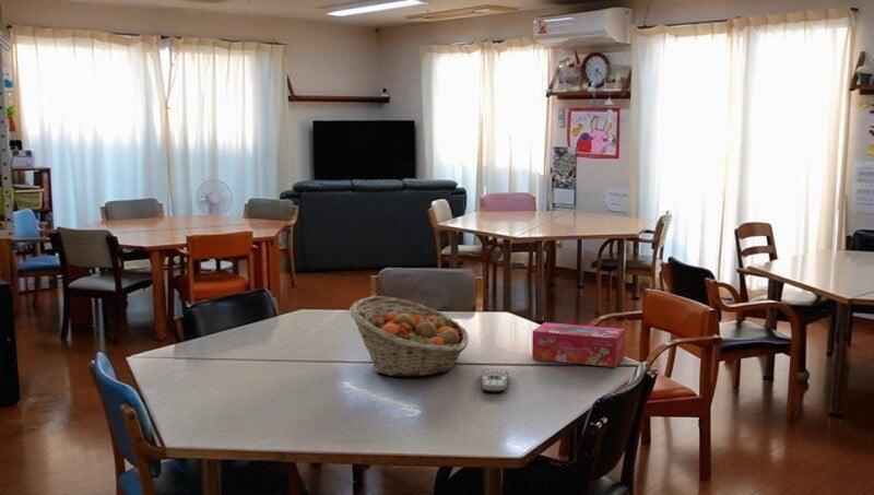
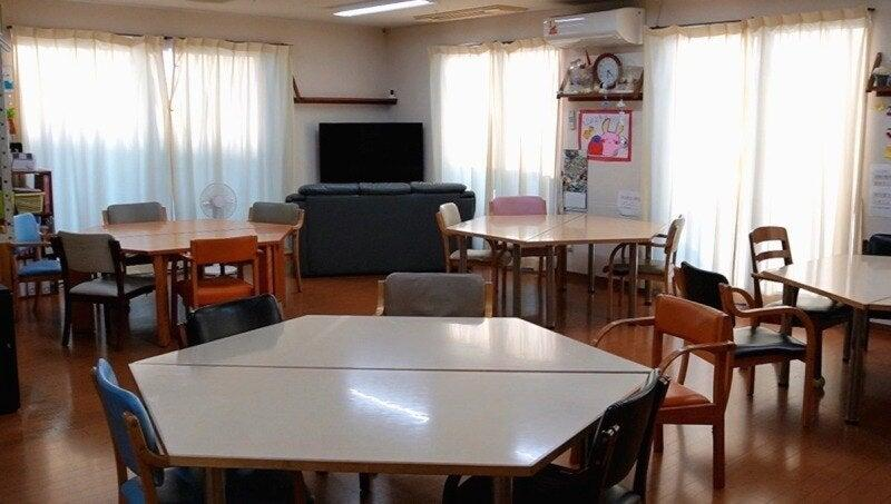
- fruit basket [349,295,470,378]
- tissue box [531,321,626,368]
- remote control [480,368,509,393]
